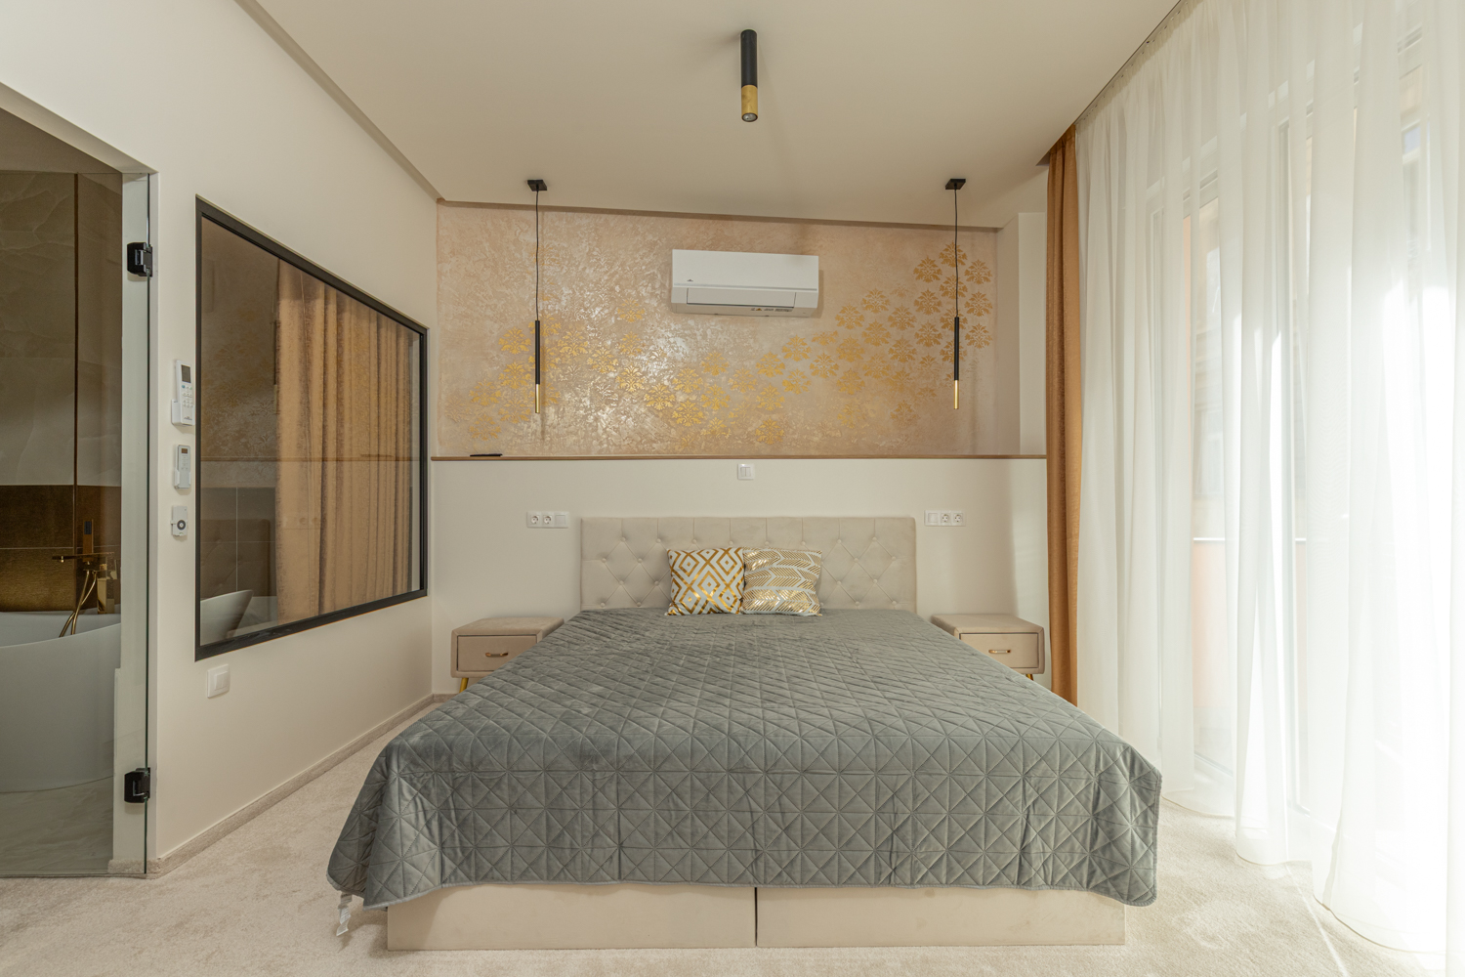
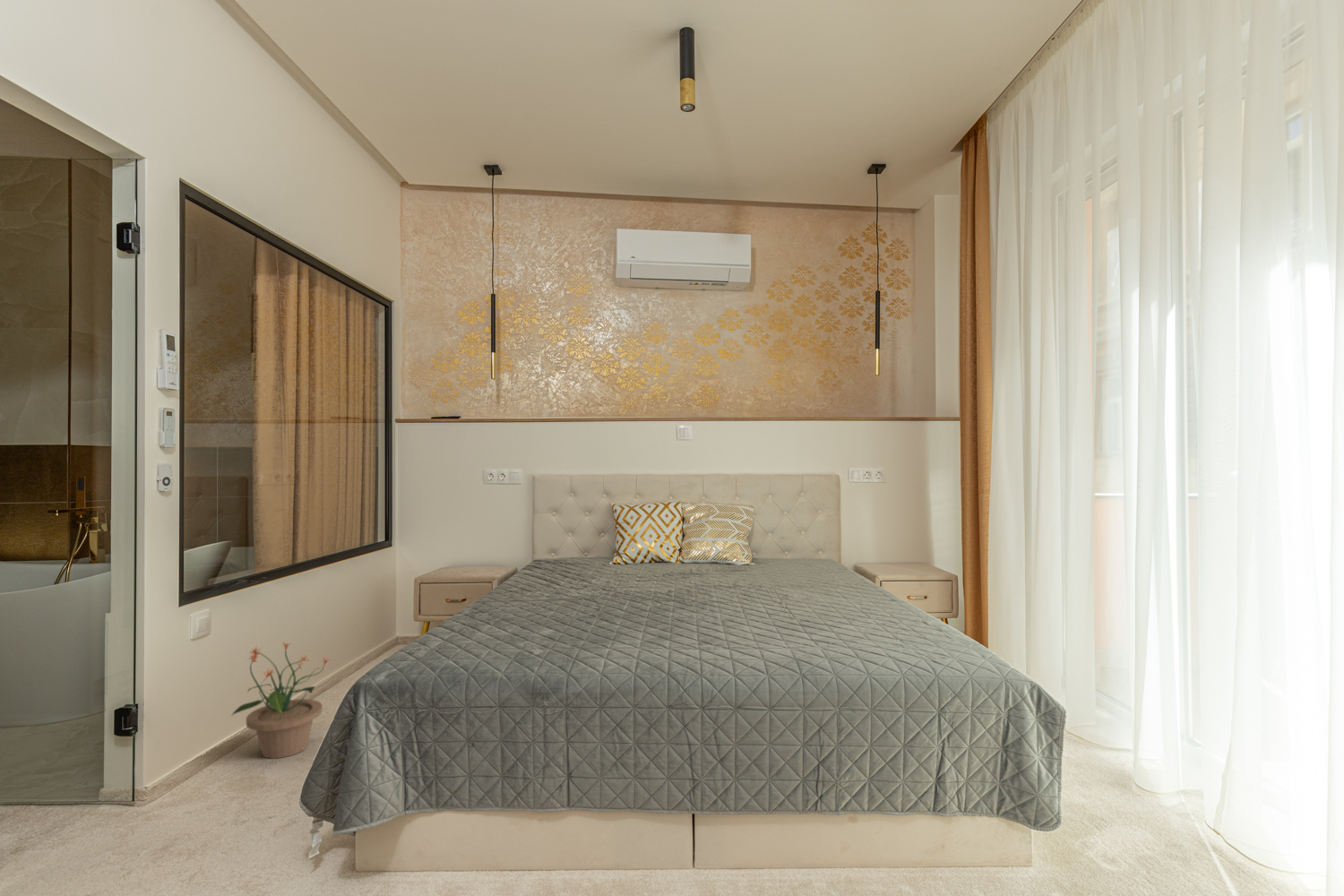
+ potted plant [229,641,332,760]
